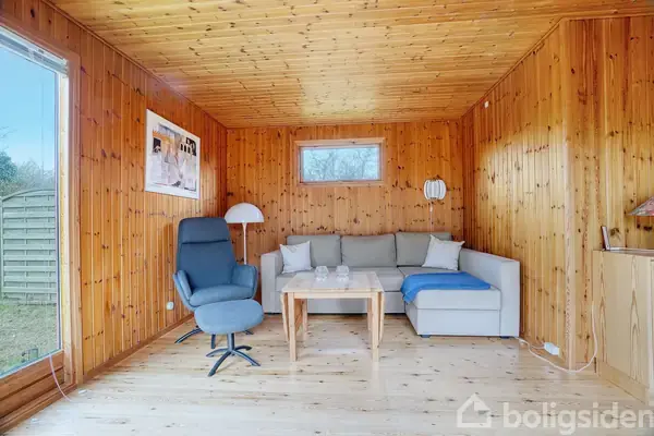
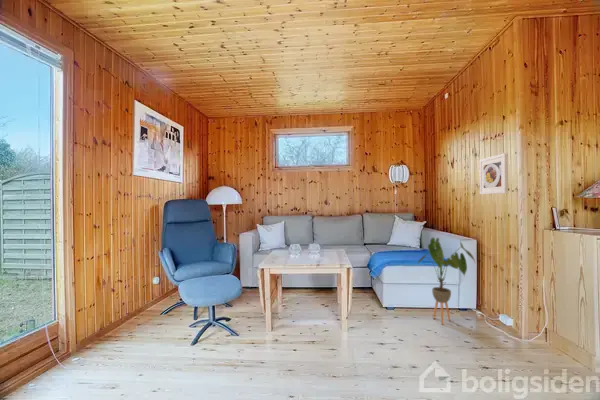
+ house plant [417,237,476,325]
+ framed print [478,152,509,195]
